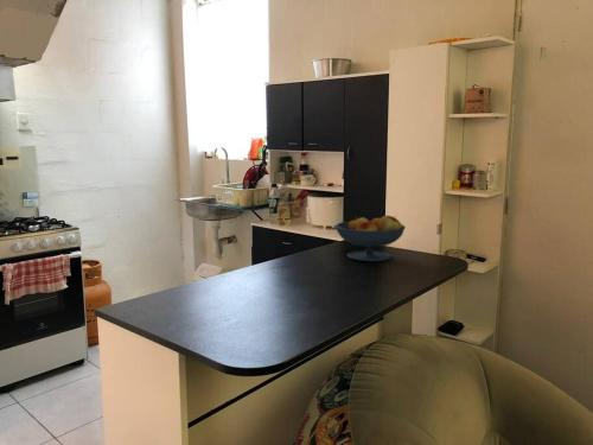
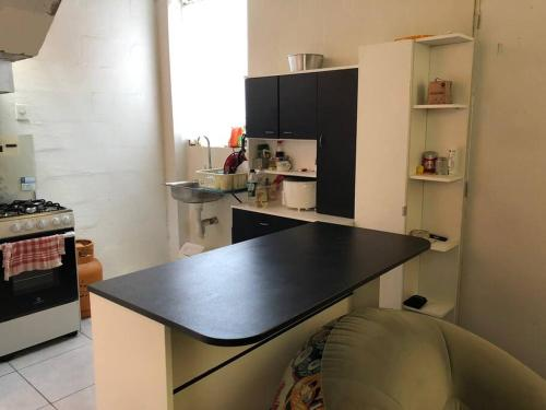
- fruit bowl [334,215,407,262]
